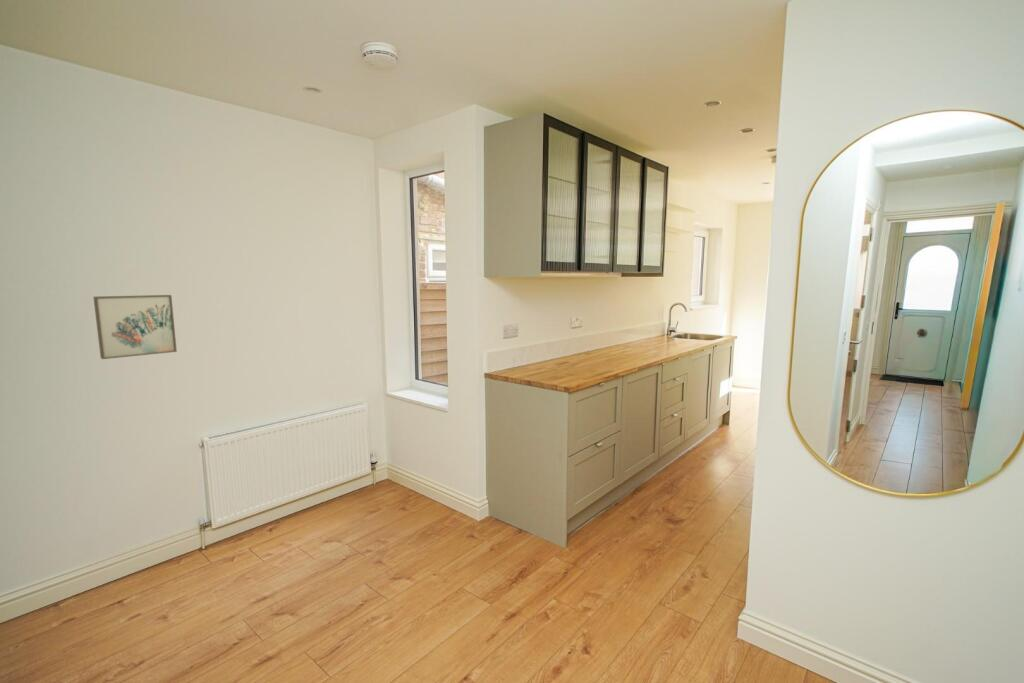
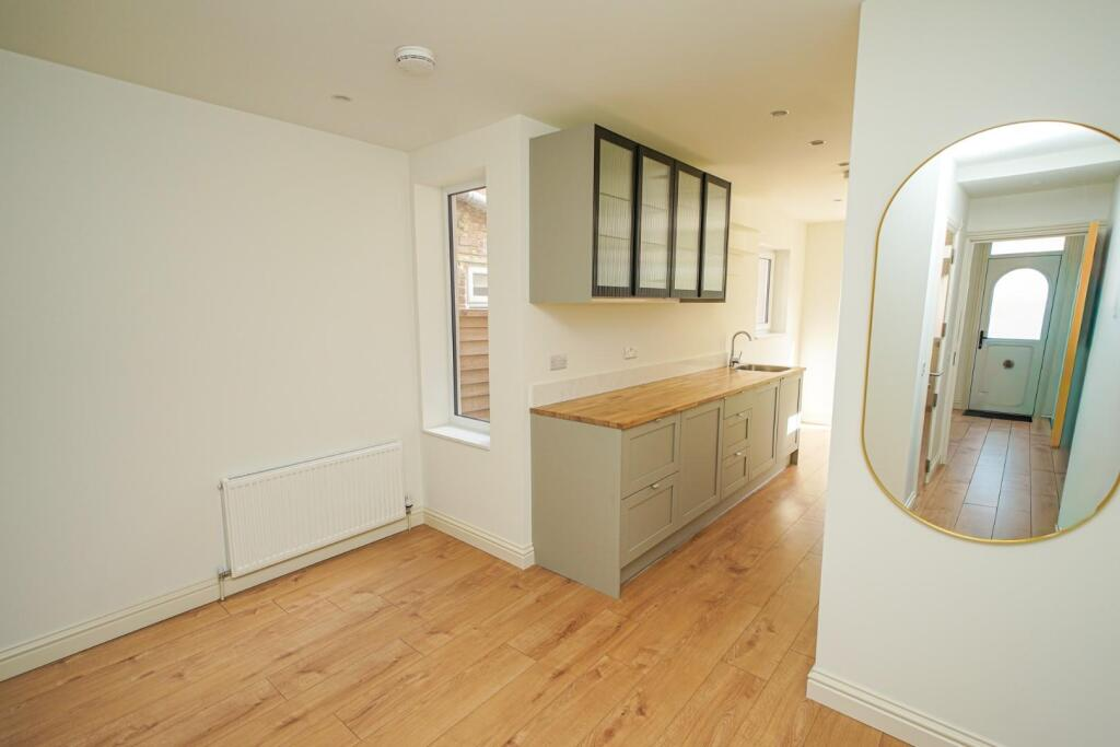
- wall art [92,294,178,360]
